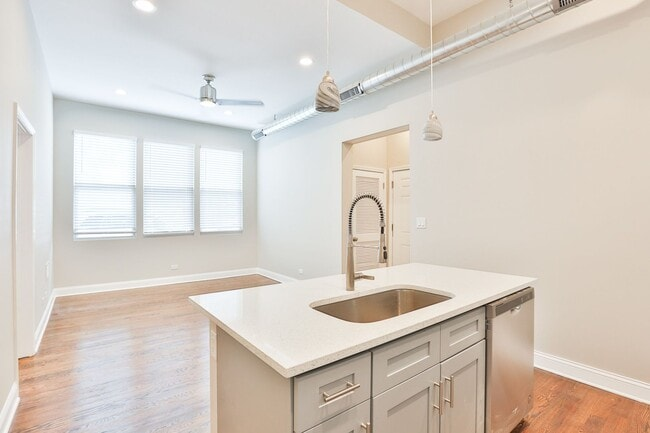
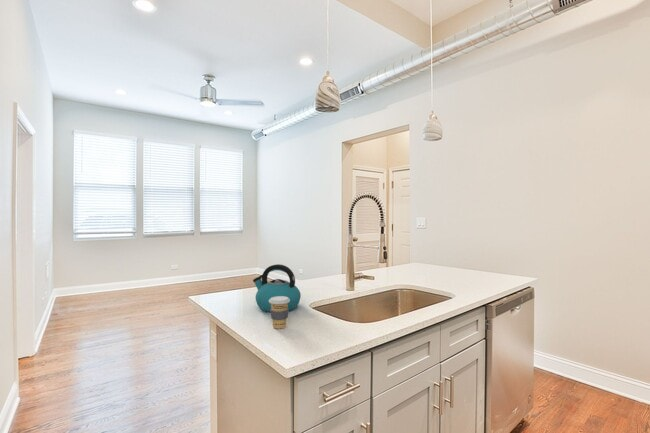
+ coffee cup [269,296,290,330]
+ kettle [252,263,302,313]
